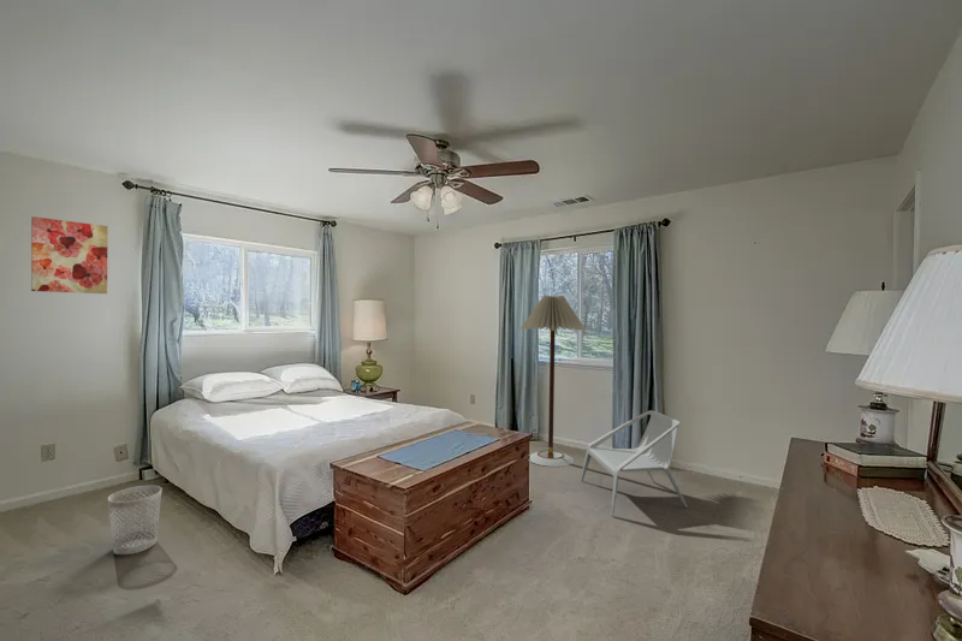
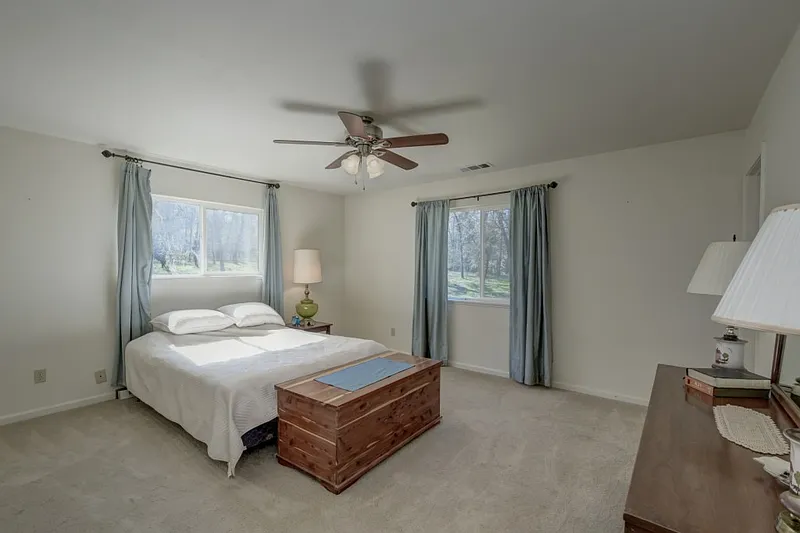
- wall art [30,215,109,295]
- floor lamp [519,295,587,468]
- wastebasket [107,485,164,556]
- armchair [580,409,689,517]
